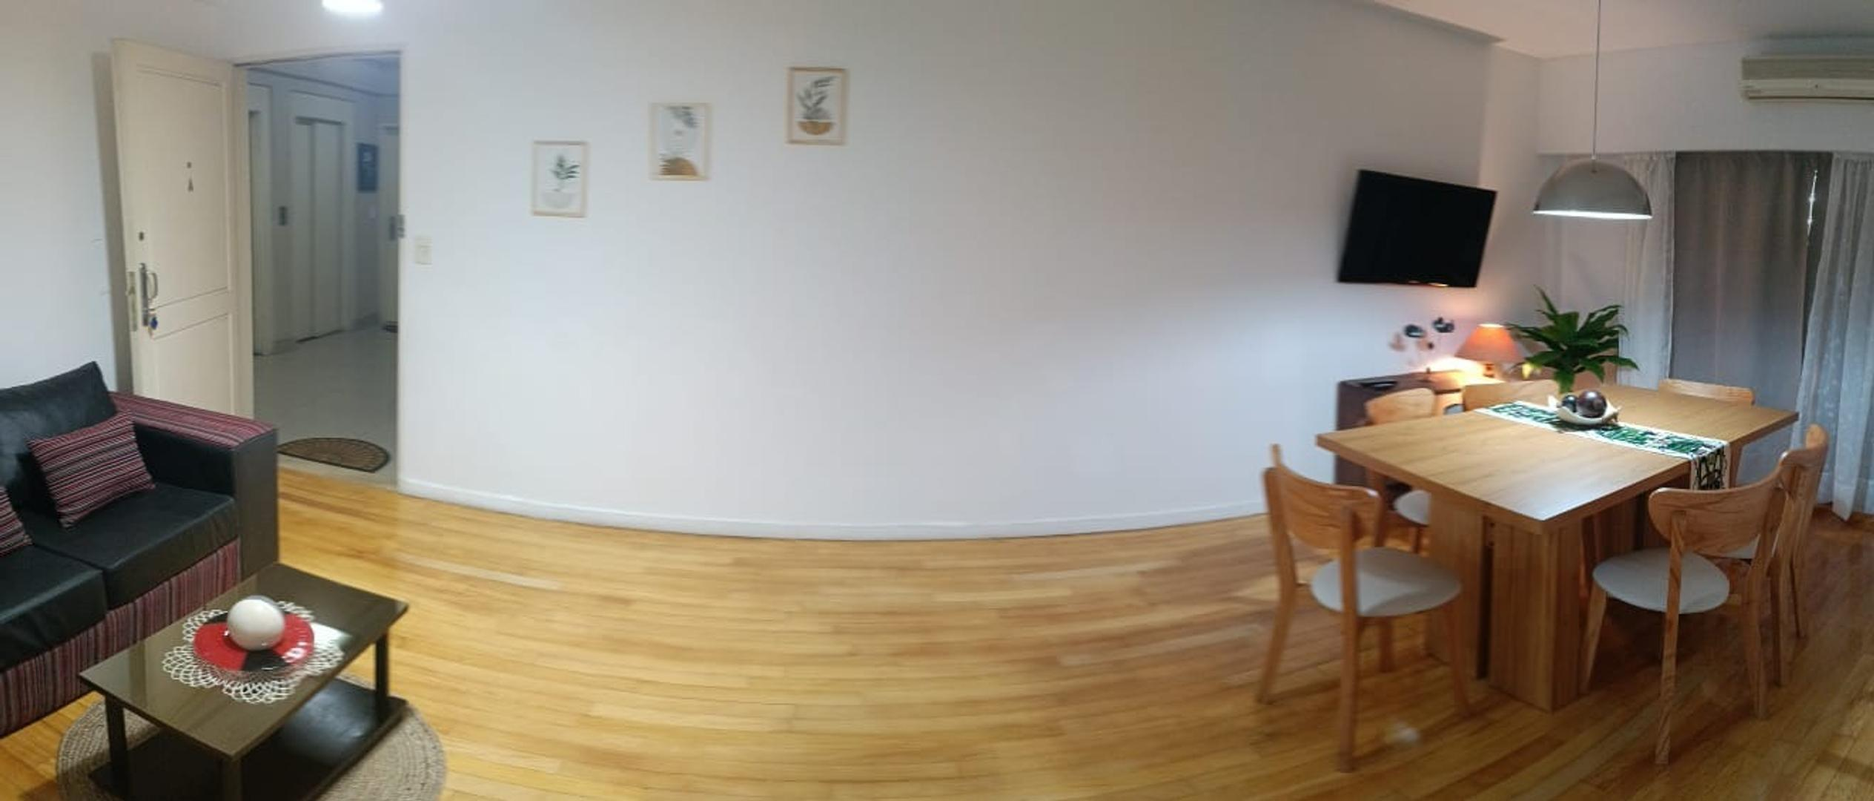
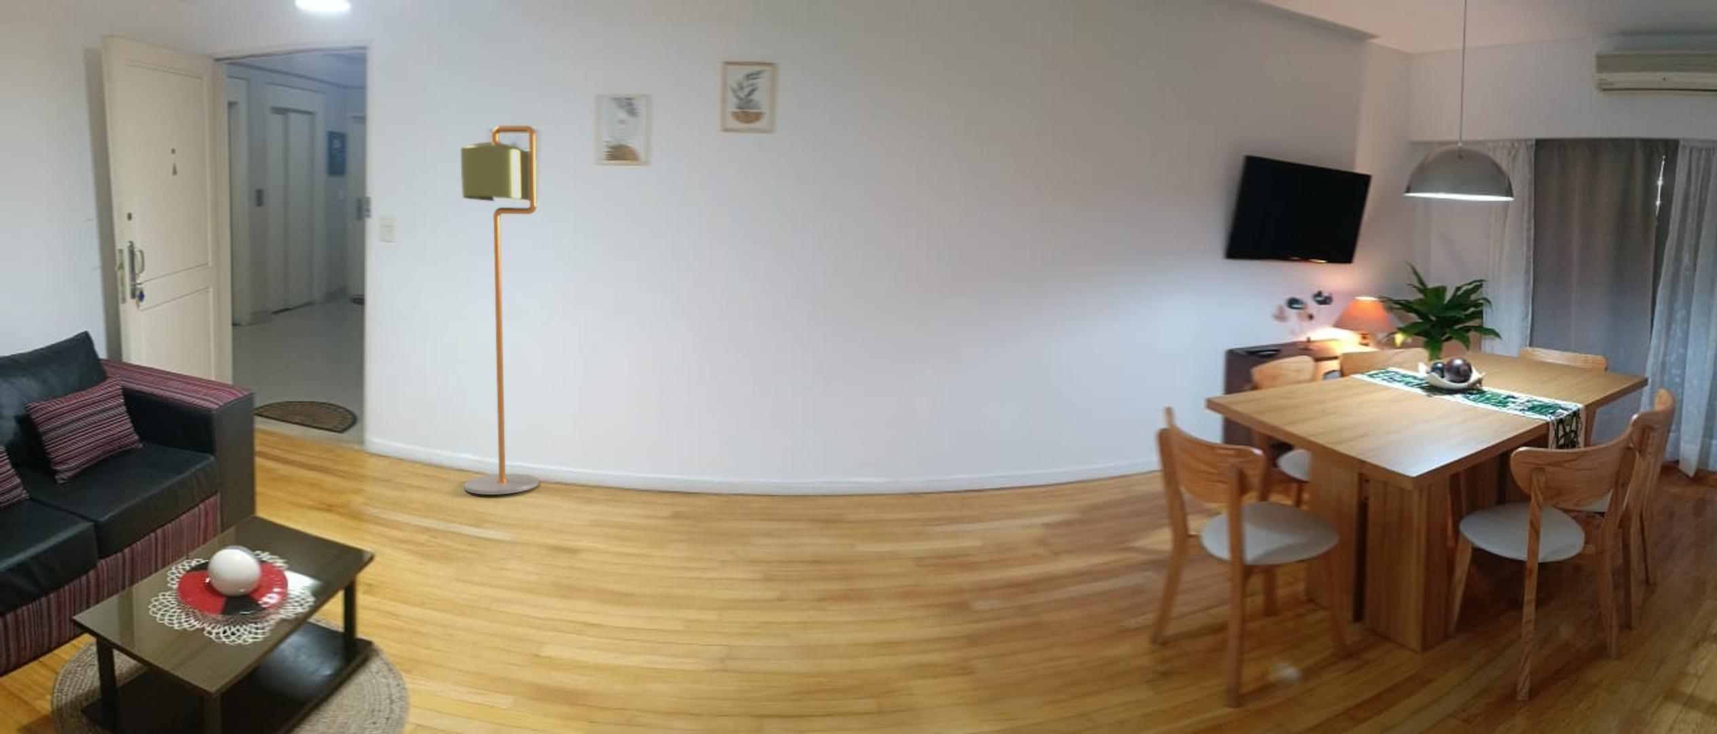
+ floor lamp [460,125,540,495]
